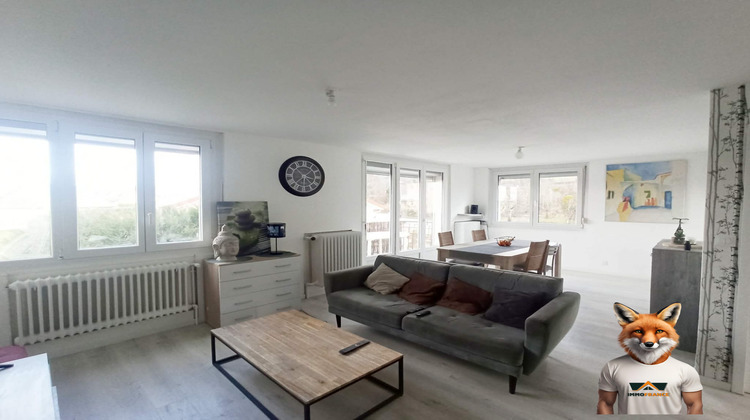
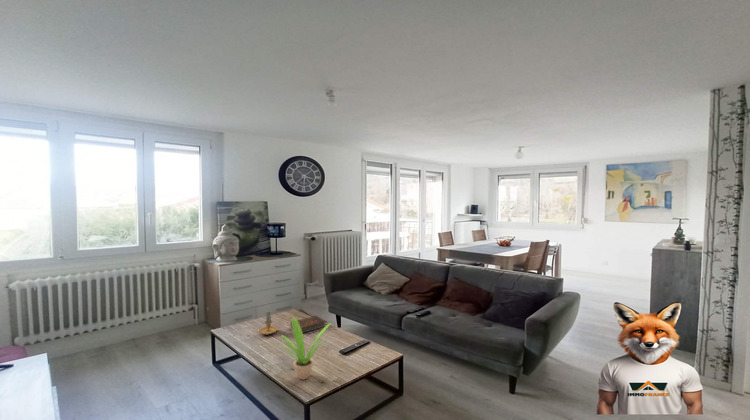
+ potted plant [280,316,333,381]
+ book [289,315,327,334]
+ candle [254,309,279,336]
